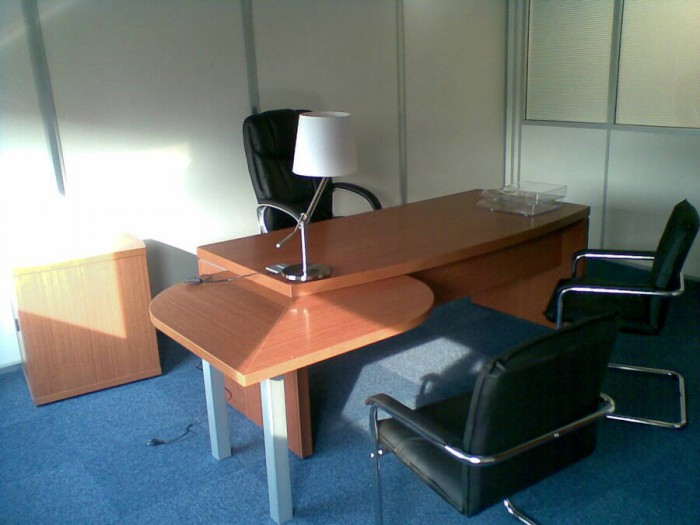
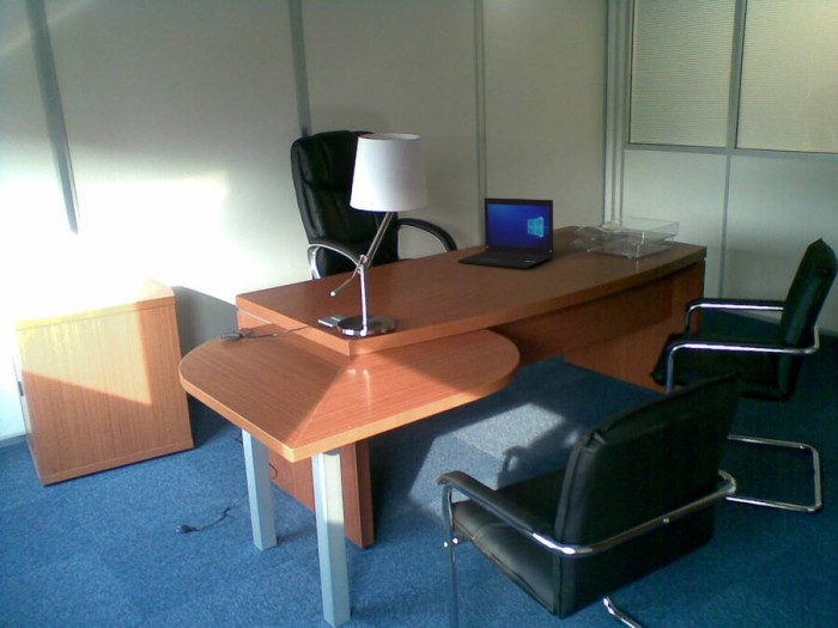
+ laptop [456,197,554,269]
